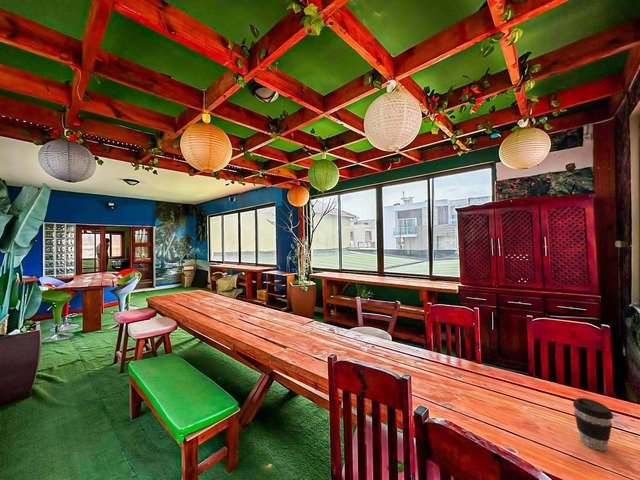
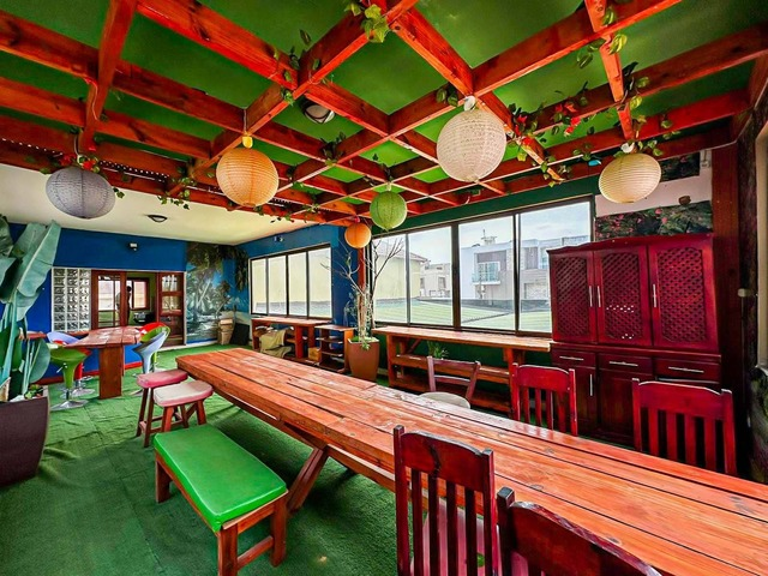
- coffee cup [572,397,614,452]
